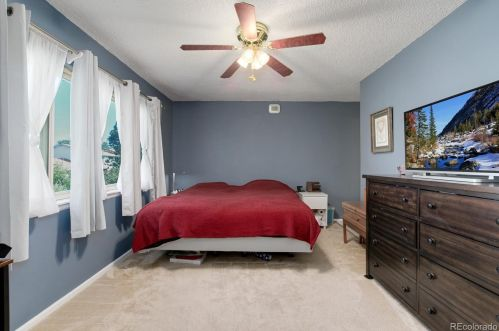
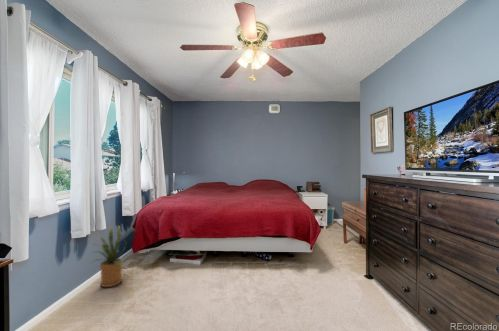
+ house plant [86,224,127,288]
